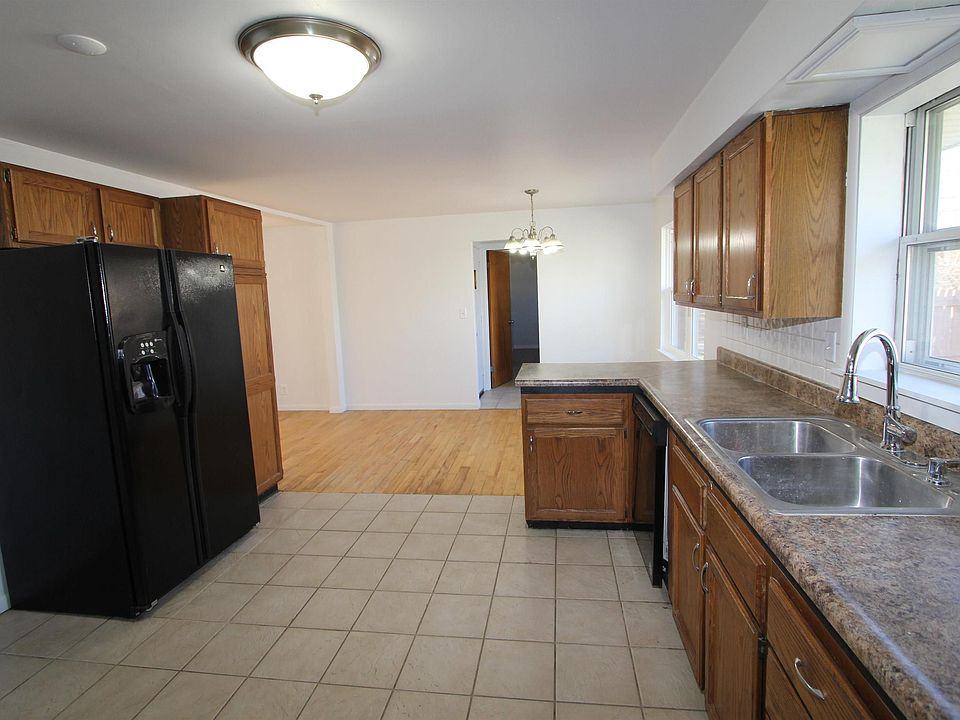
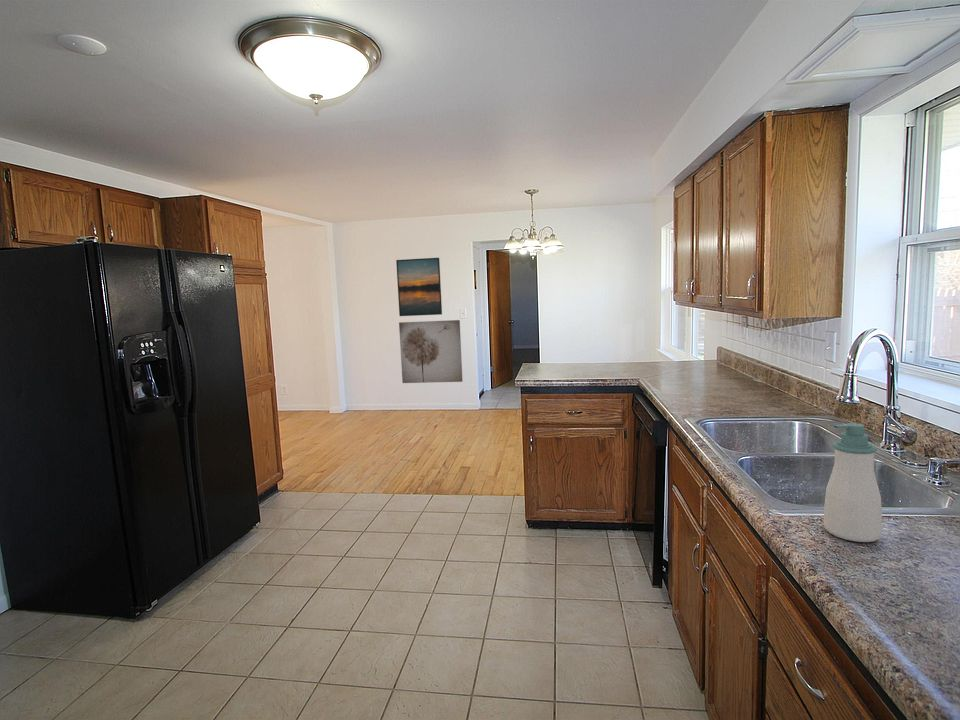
+ wall art [398,319,464,384]
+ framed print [395,257,443,317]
+ soap bottle [823,422,883,543]
